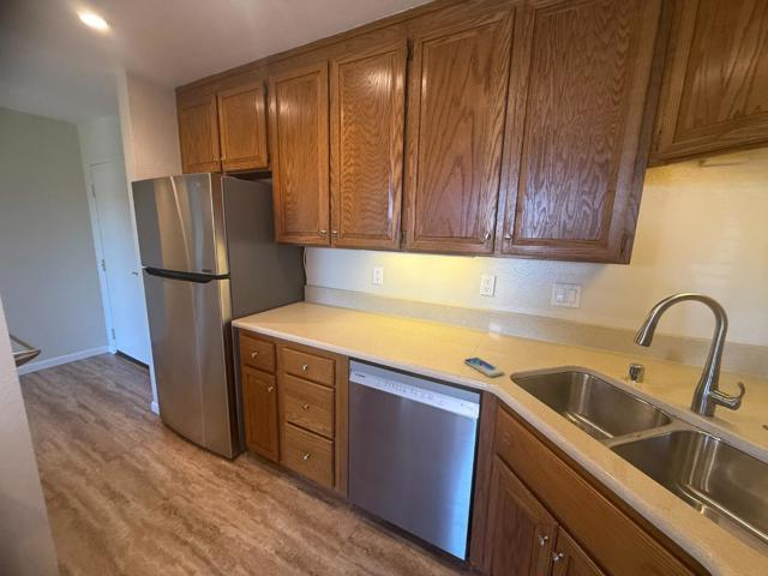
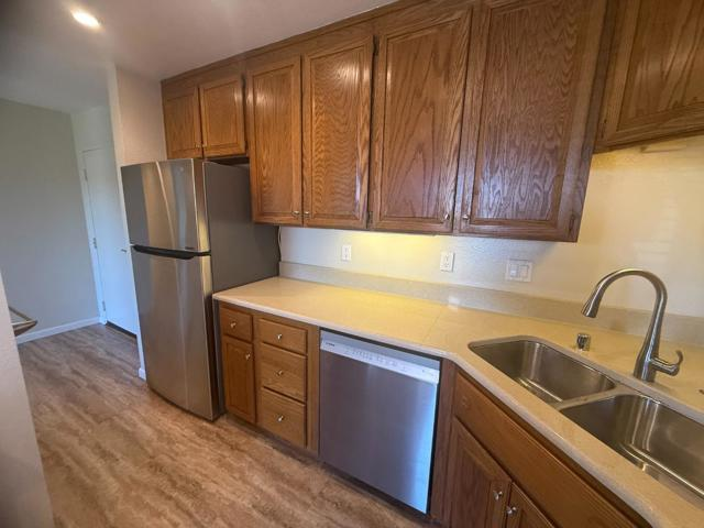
- smartphone [463,356,504,378]
